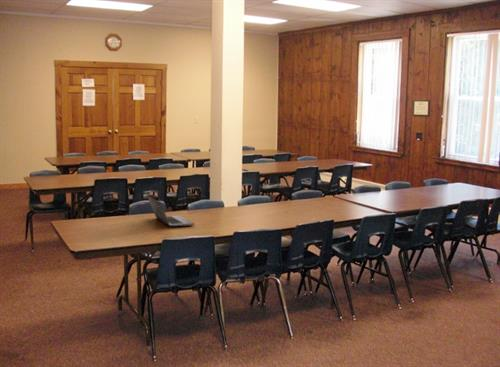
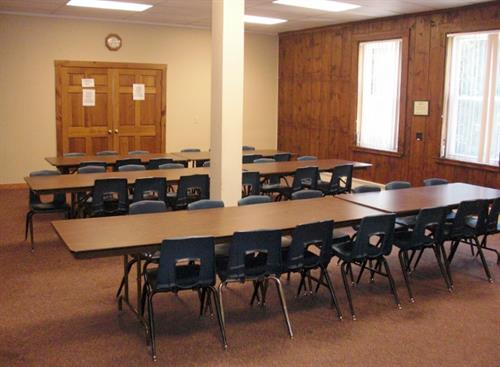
- laptop [147,195,196,227]
